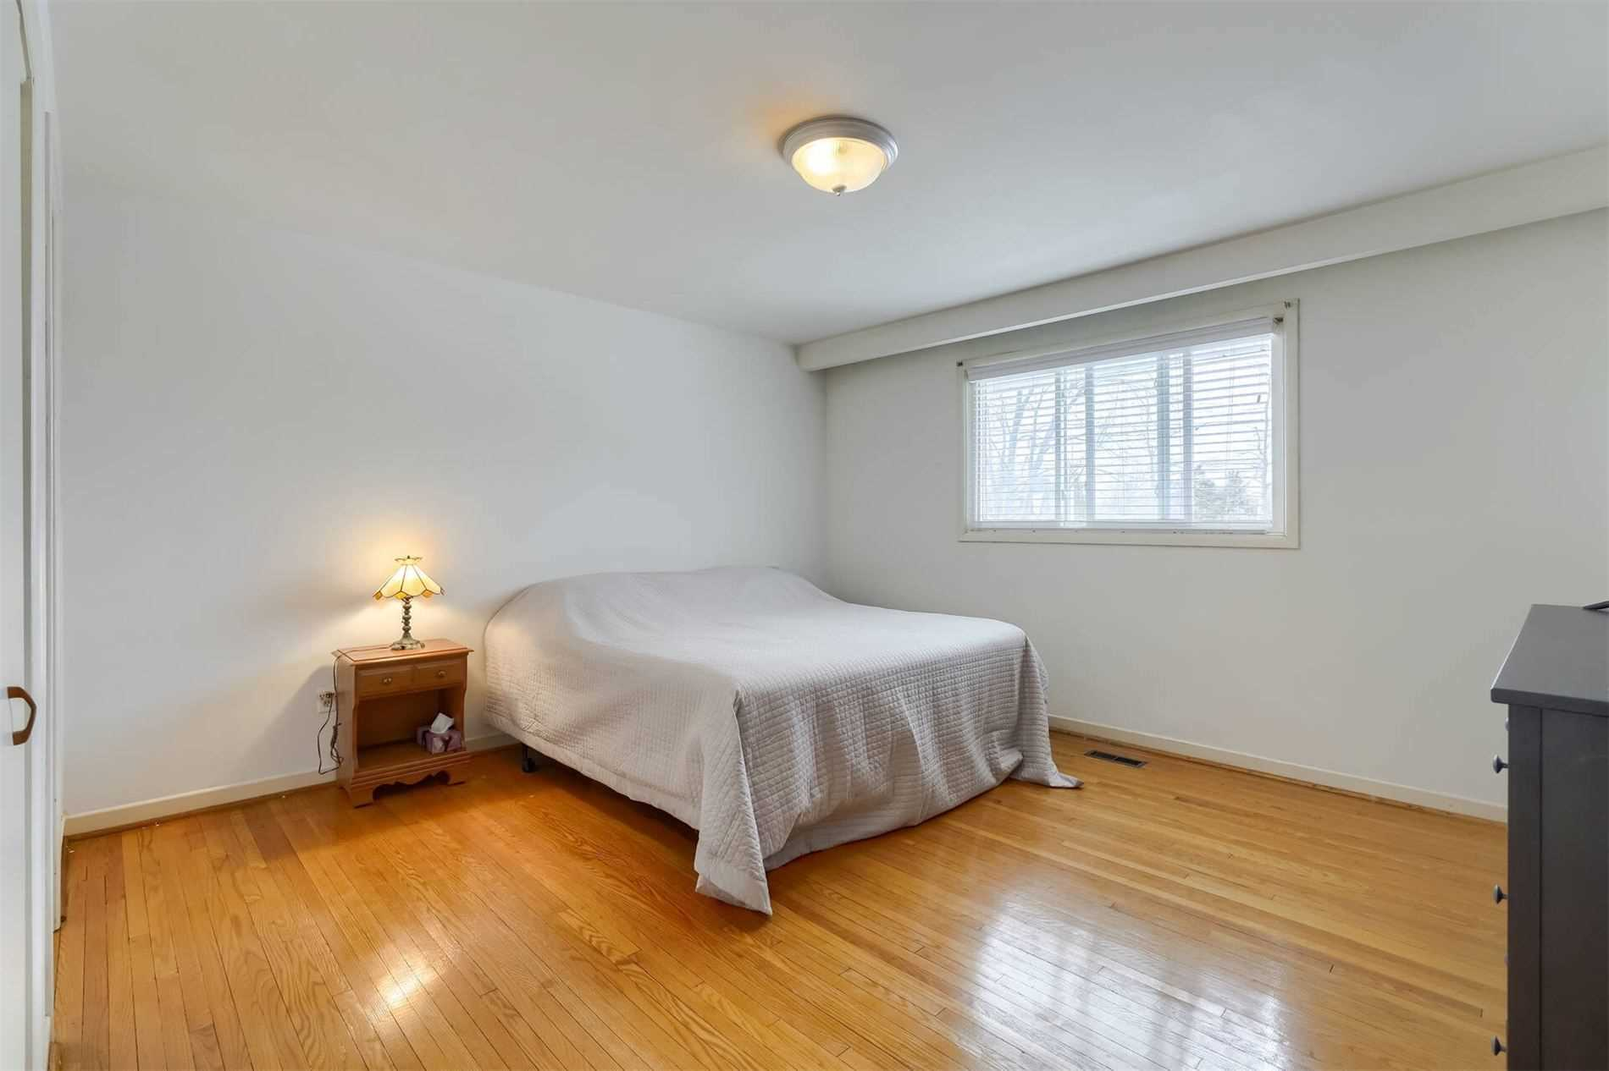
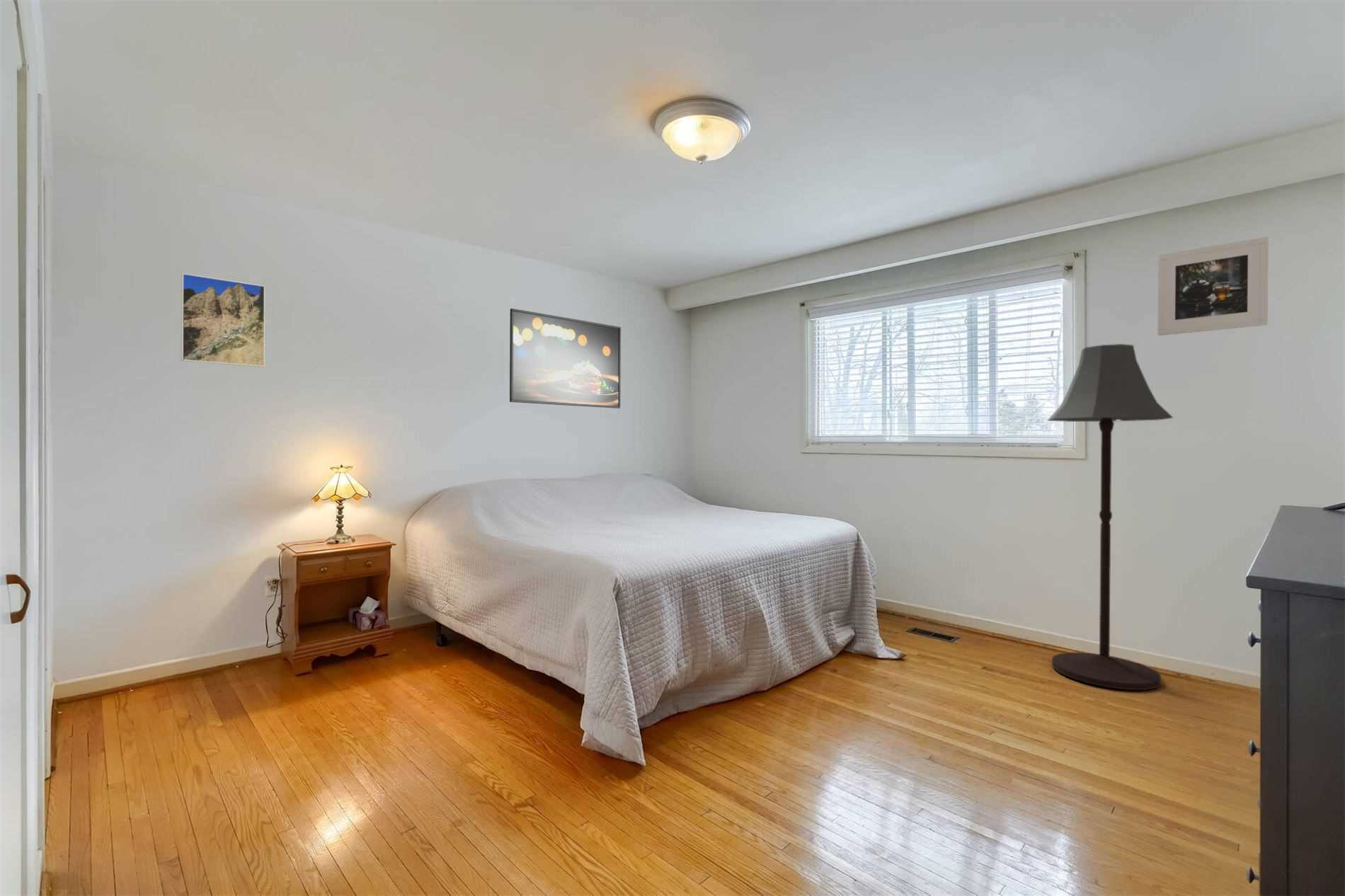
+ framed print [181,272,265,368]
+ floor lamp [1047,343,1174,691]
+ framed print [1157,236,1269,336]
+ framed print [509,308,622,409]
